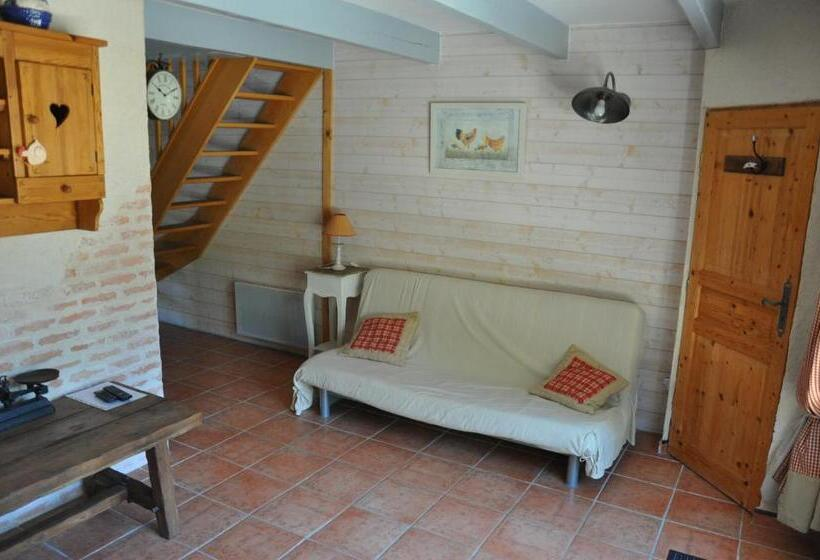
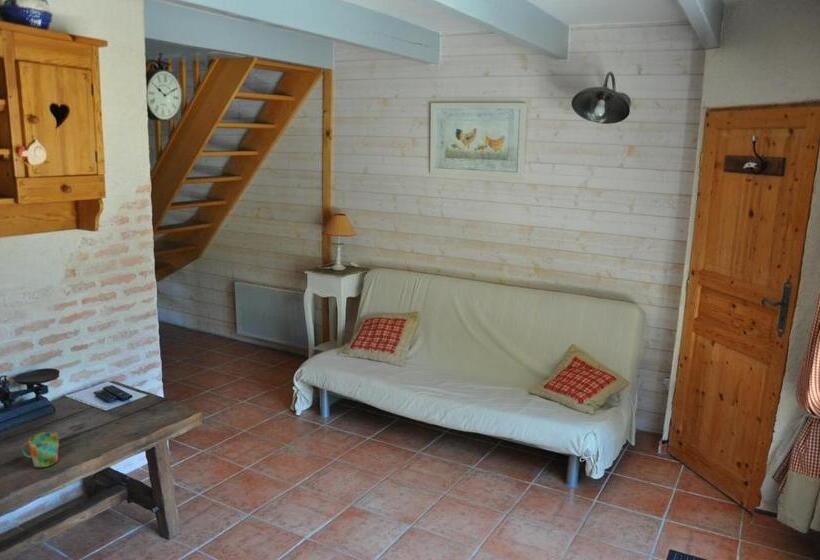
+ mug [21,431,60,468]
